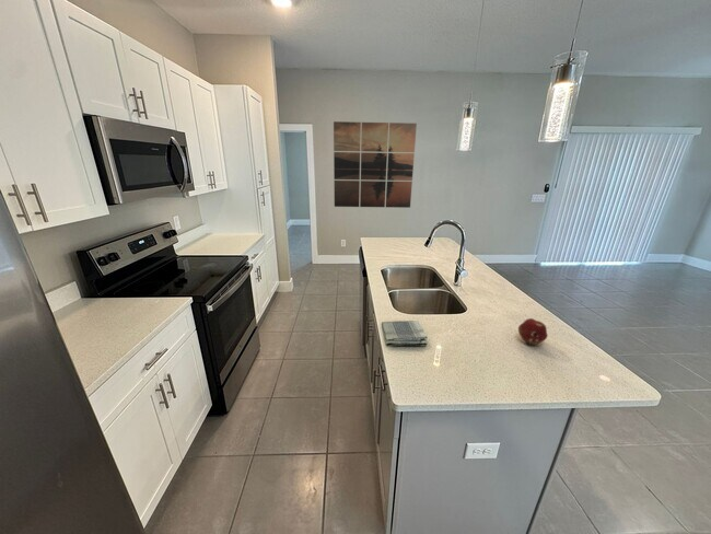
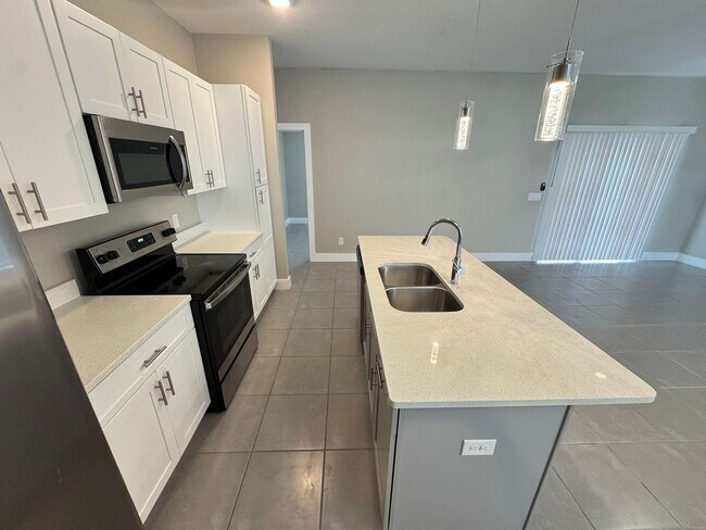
- fruit [517,317,549,346]
- wall art [333,120,418,209]
- dish towel [381,320,429,347]
